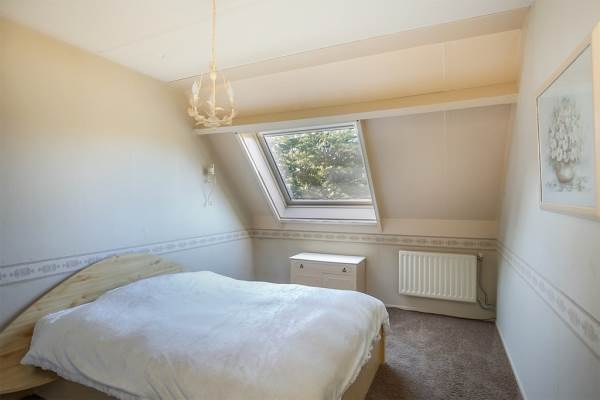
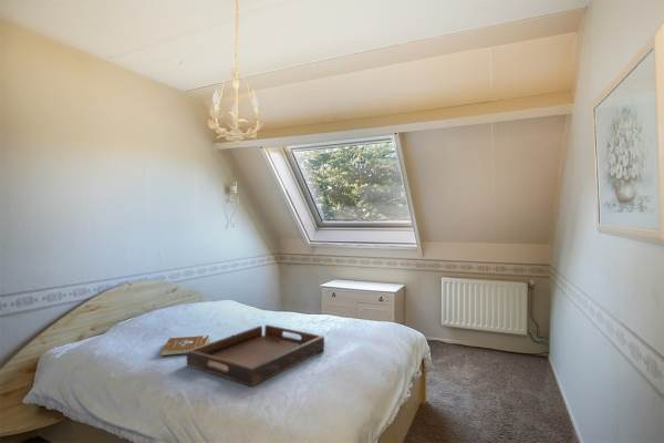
+ serving tray [186,323,325,388]
+ book [160,334,210,357]
